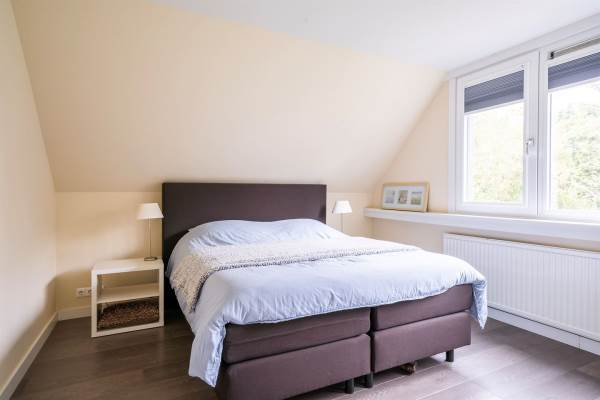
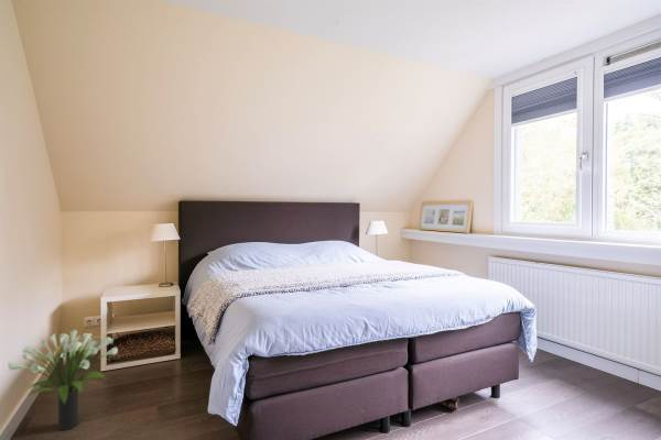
+ potted plant [7,329,119,431]
